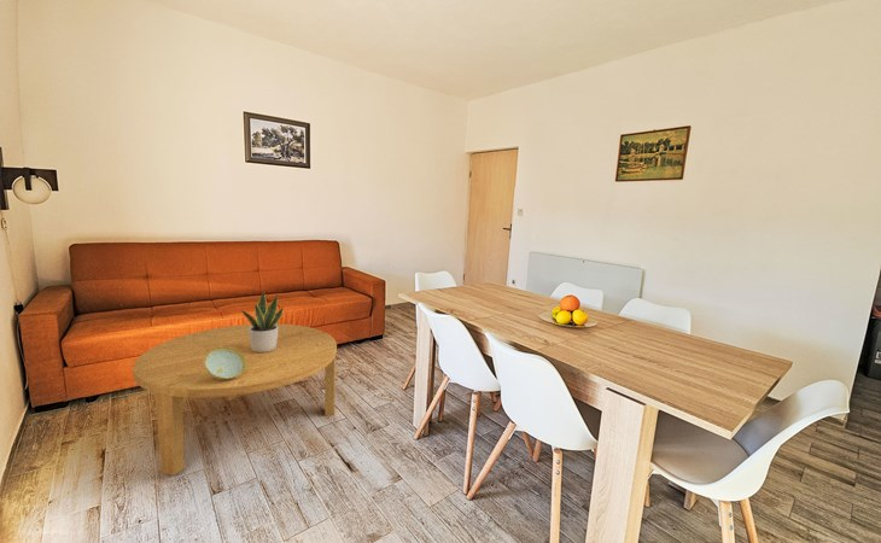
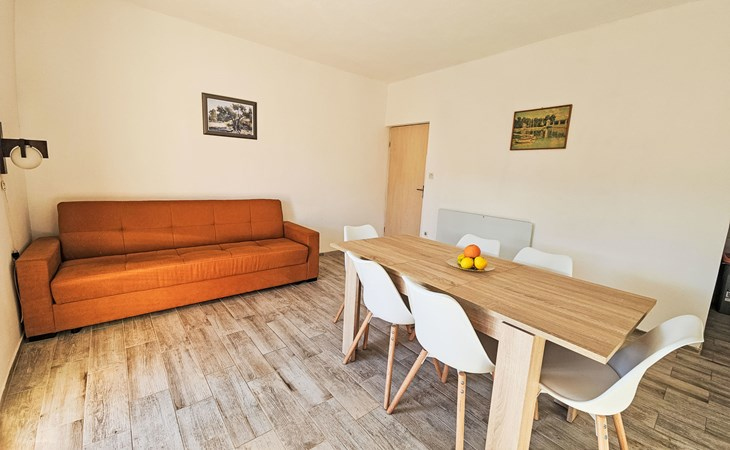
- potted plant [240,290,285,352]
- coffee table [132,322,338,477]
- decorative bowl [204,346,246,379]
